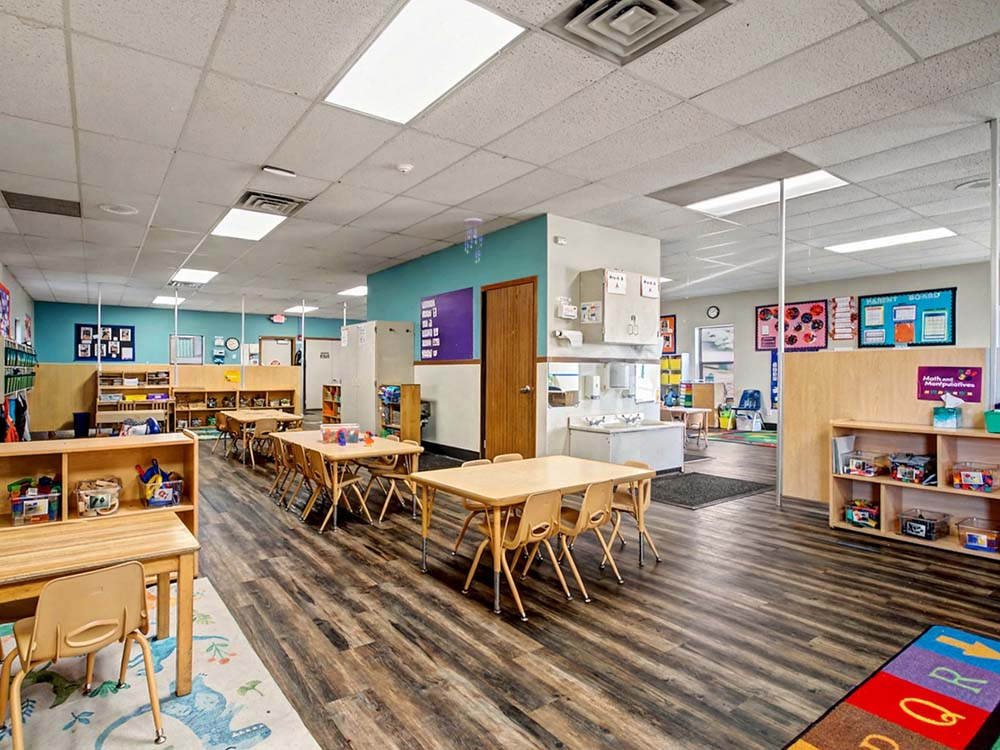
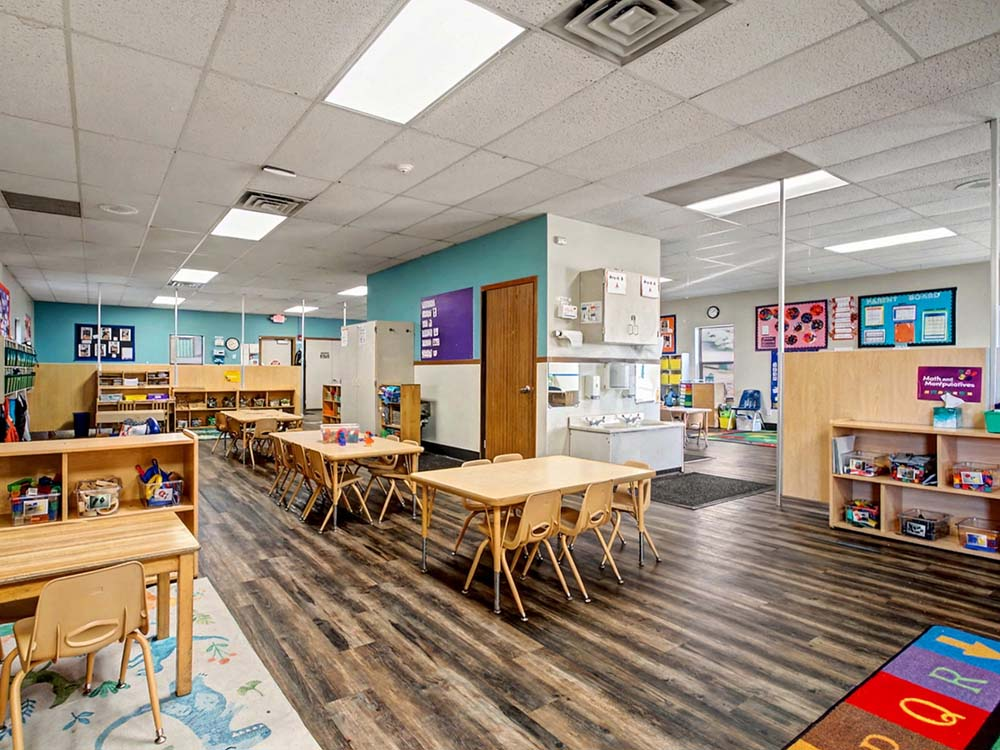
- ceiling mobile [462,217,485,264]
